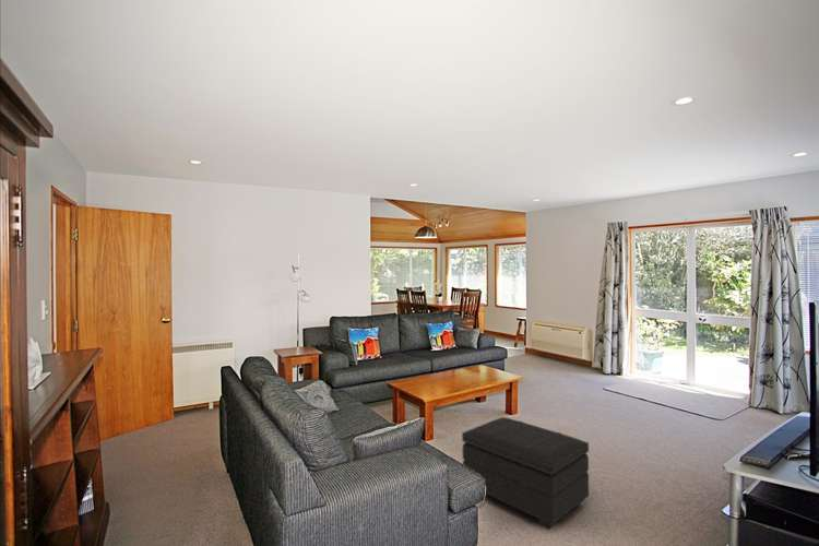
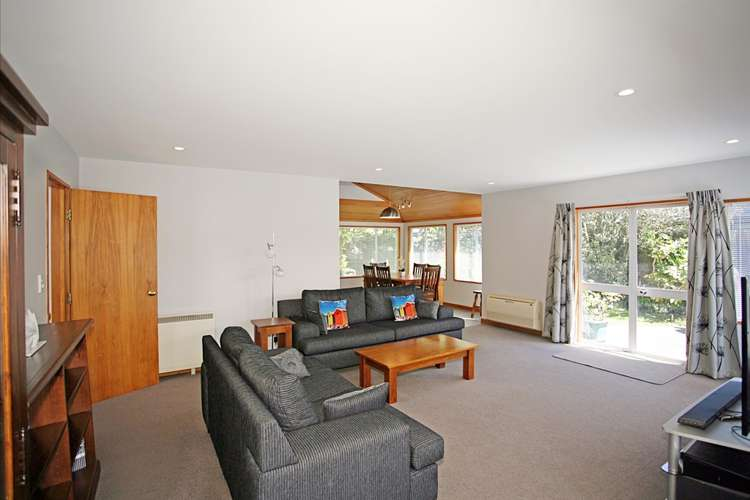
- footstool [461,416,590,531]
